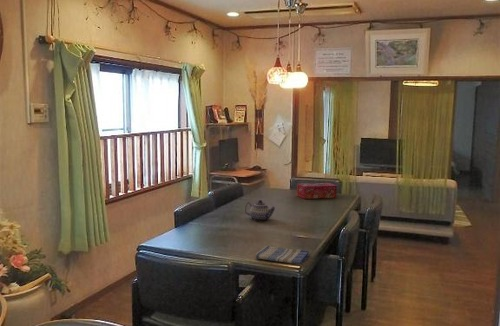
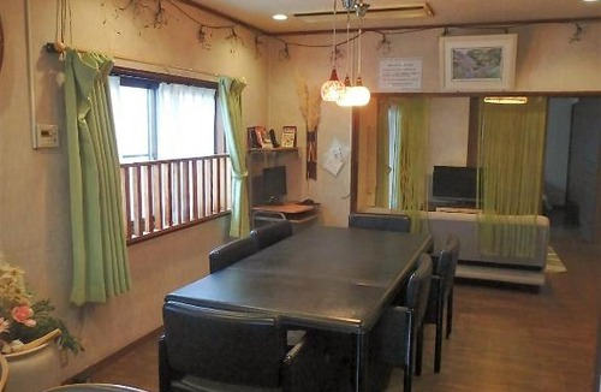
- dish towel [254,245,311,265]
- teapot [244,199,276,222]
- tissue box [296,182,338,200]
